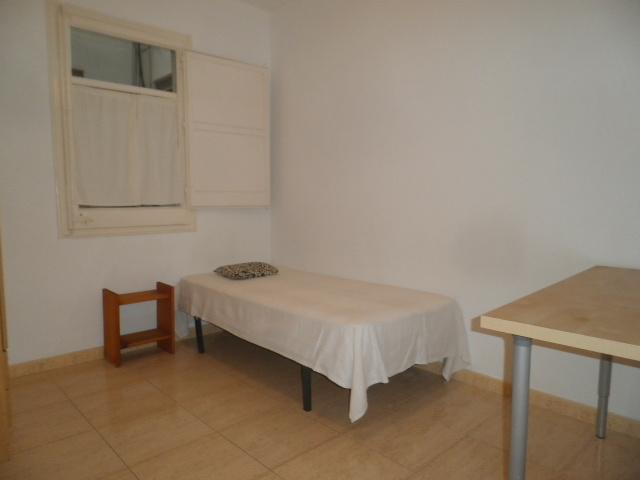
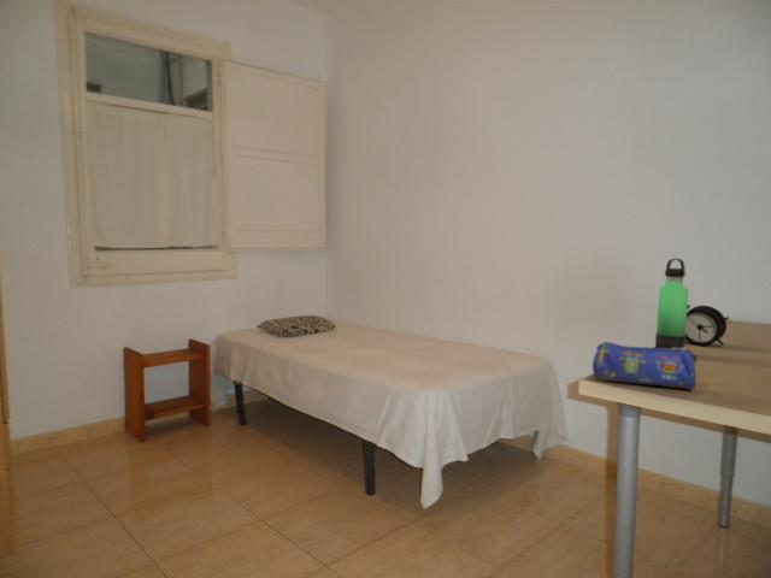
+ thermos bottle [654,258,689,349]
+ alarm clock [685,303,730,347]
+ pencil case [592,341,698,391]
